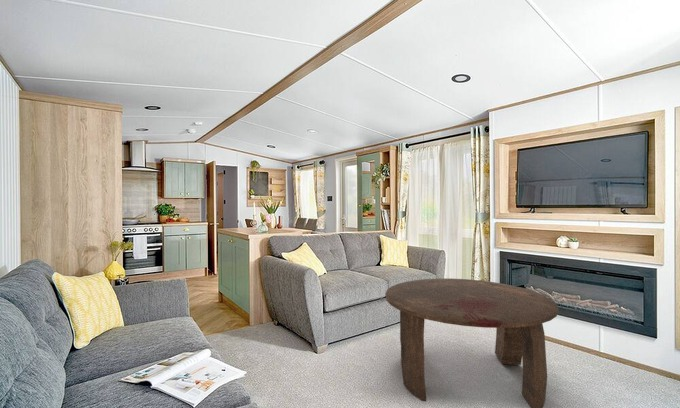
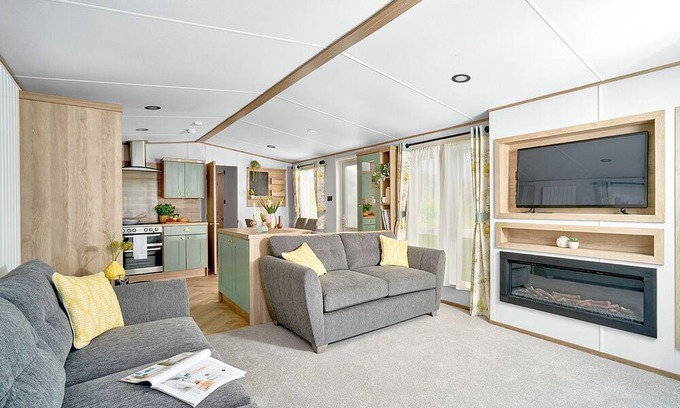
- coffee table [384,277,559,408]
